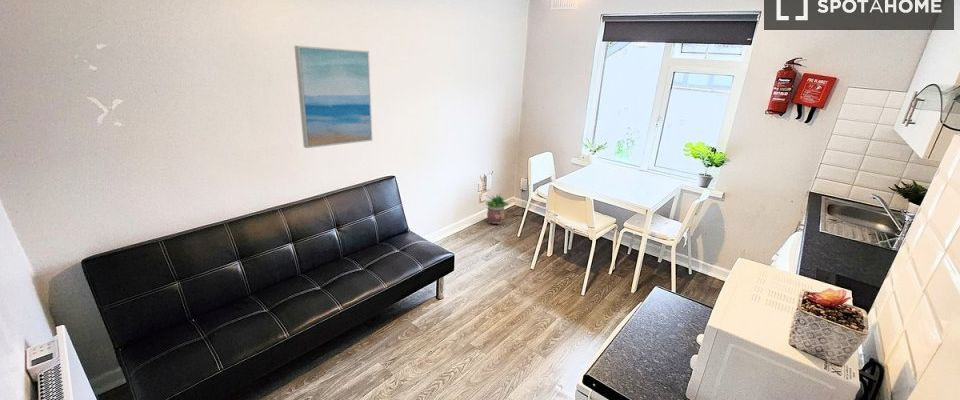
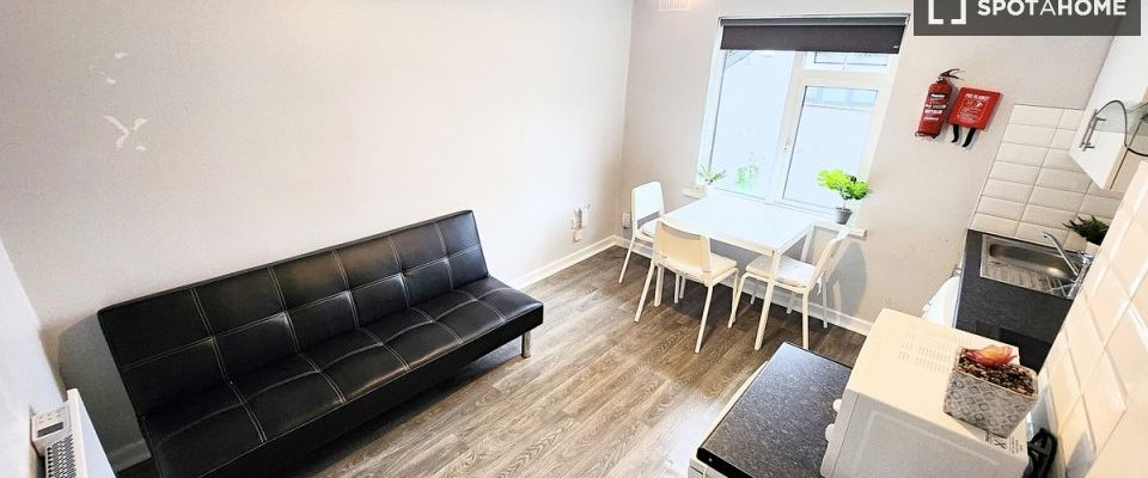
- potted plant [485,192,510,225]
- wall art [293,45,374,149]
